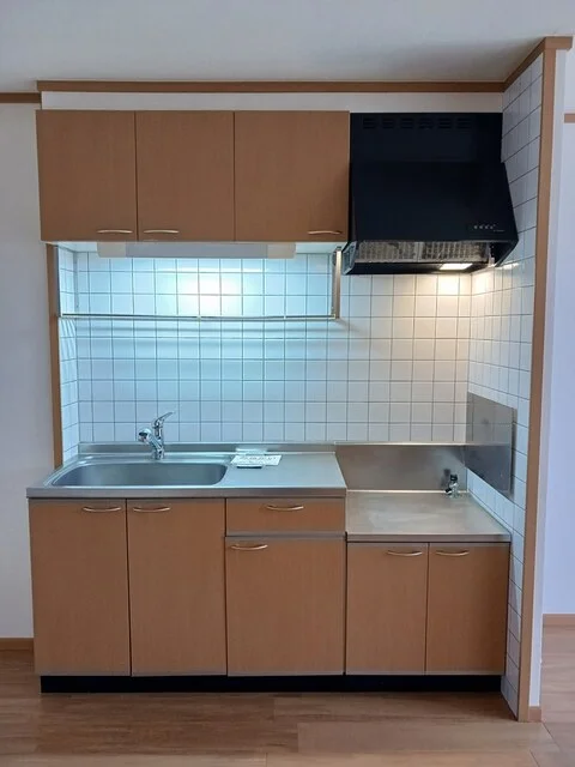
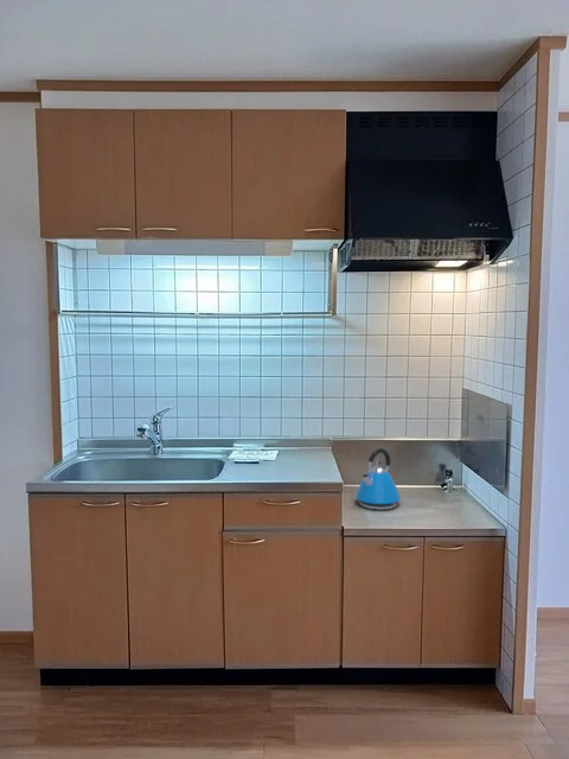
+ kettle [354,447,402,511]
